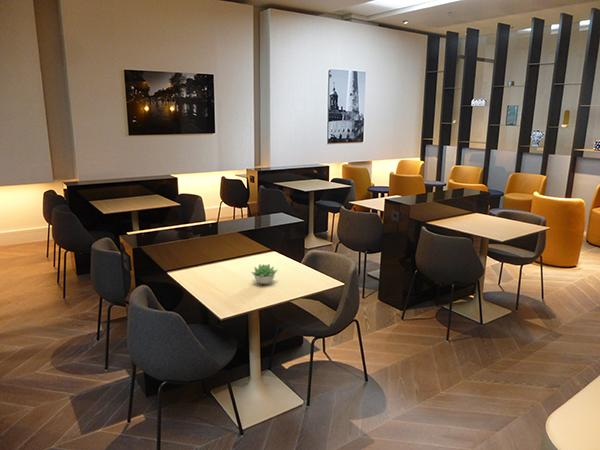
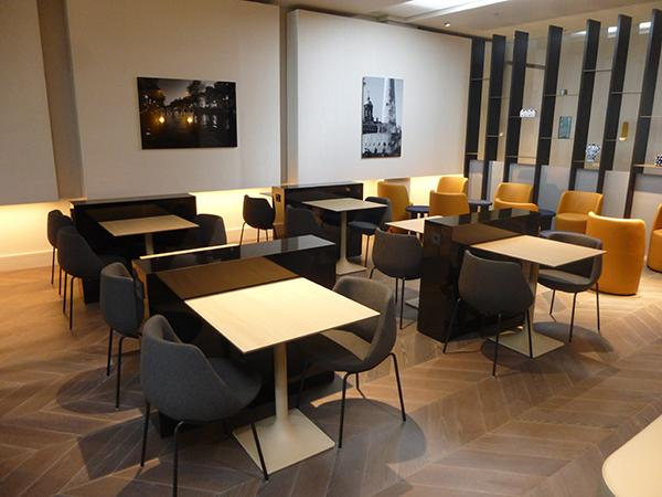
- succulent plant [250,263,278,285]
